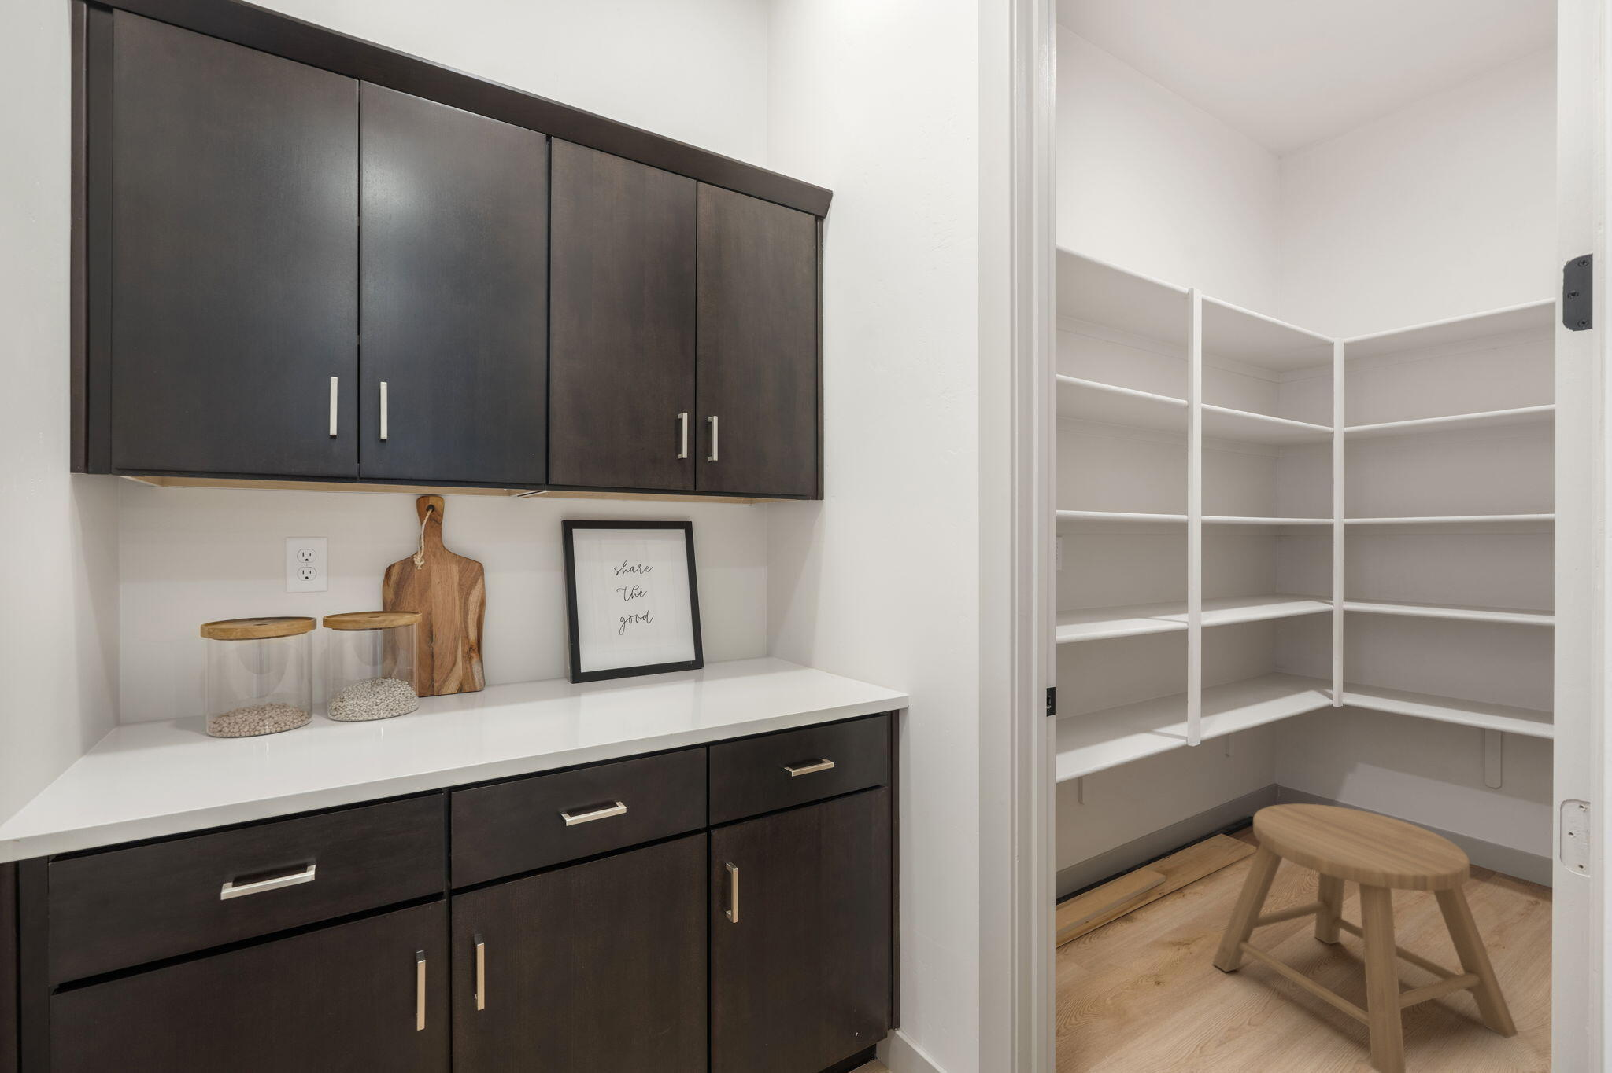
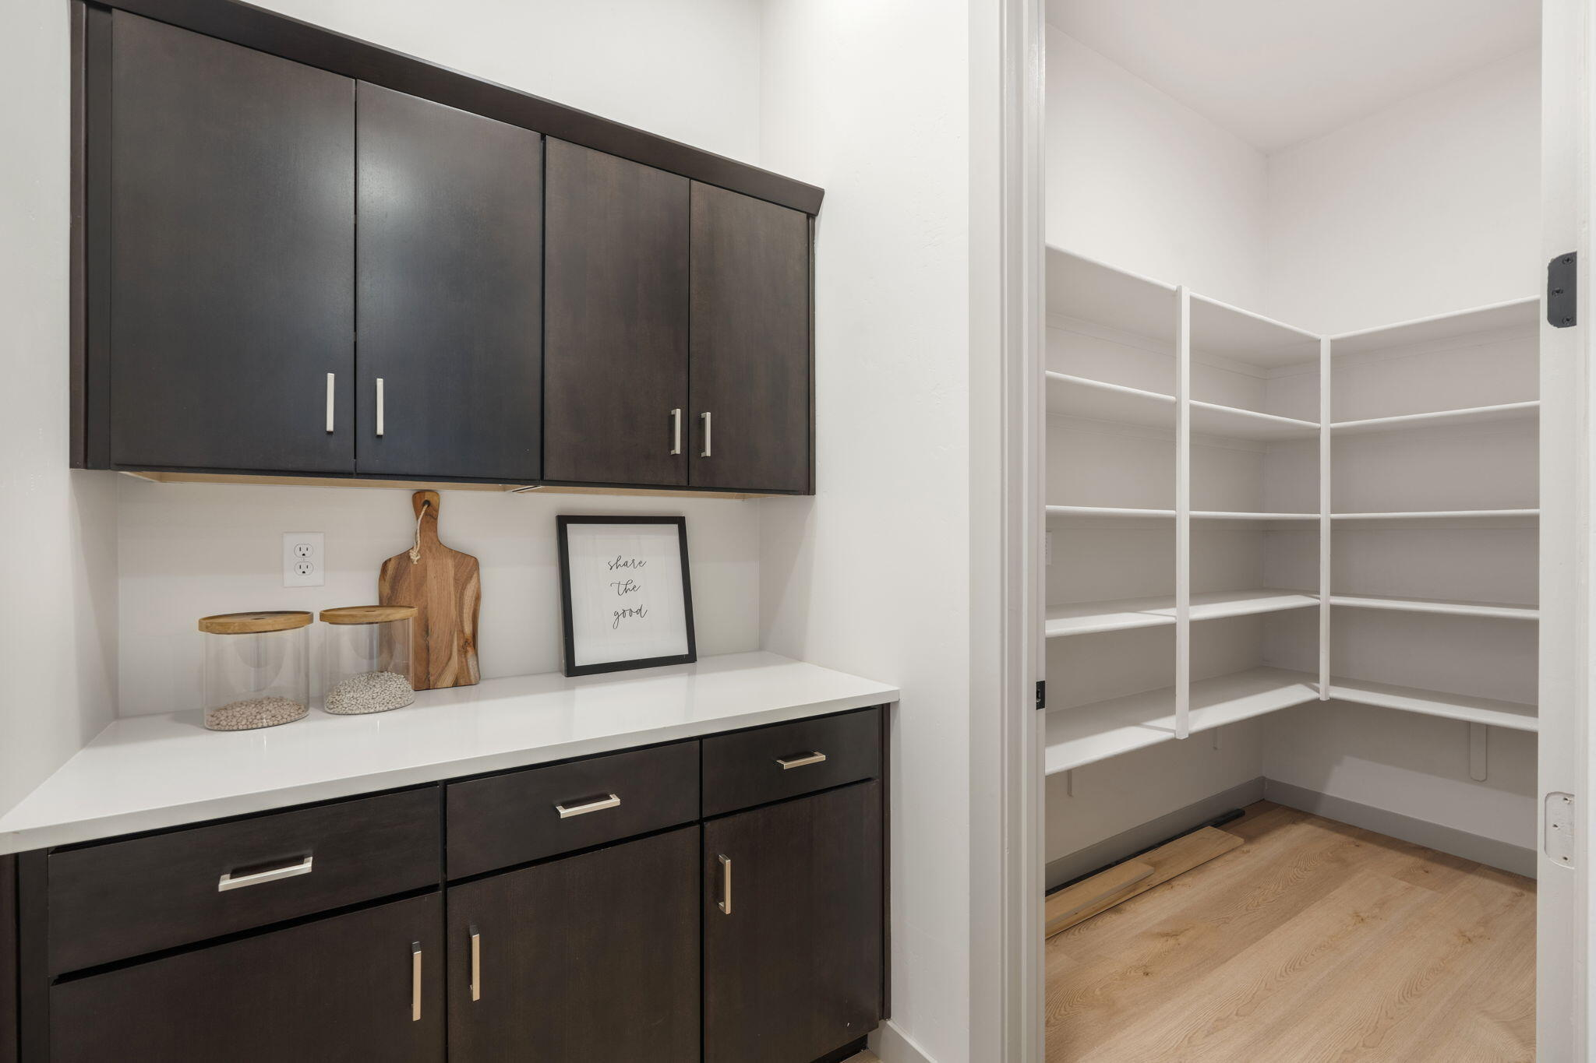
- stool [1212,802,1519,1073]
